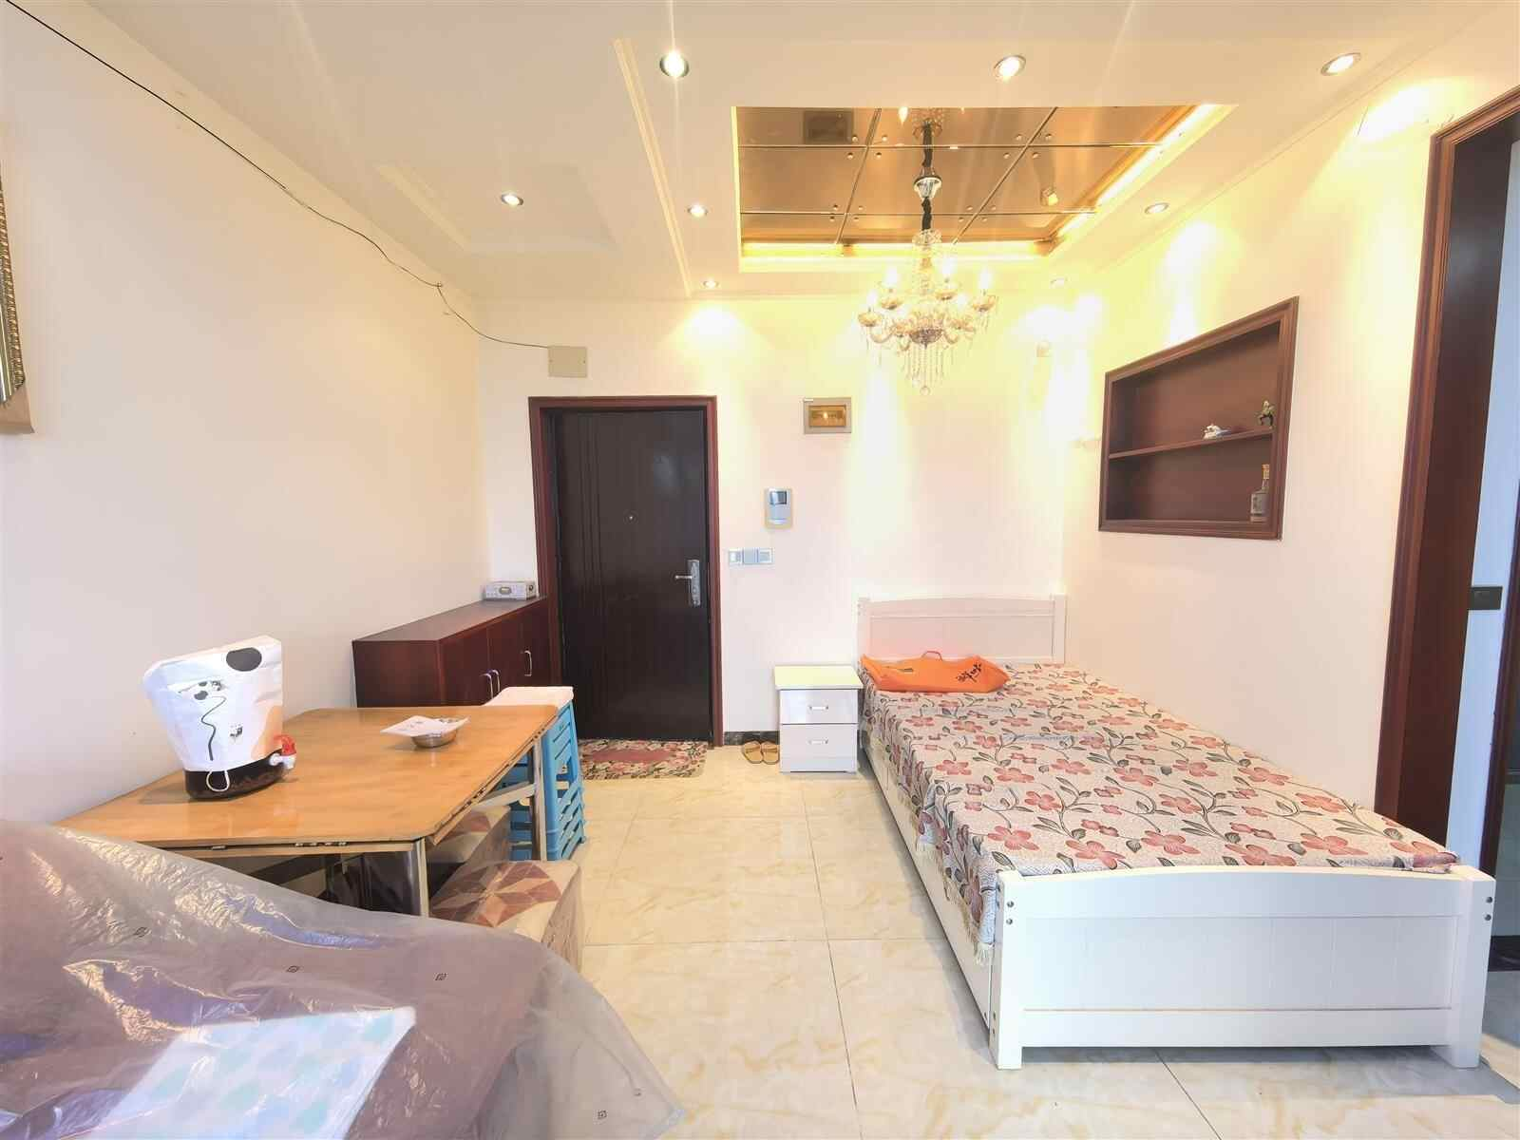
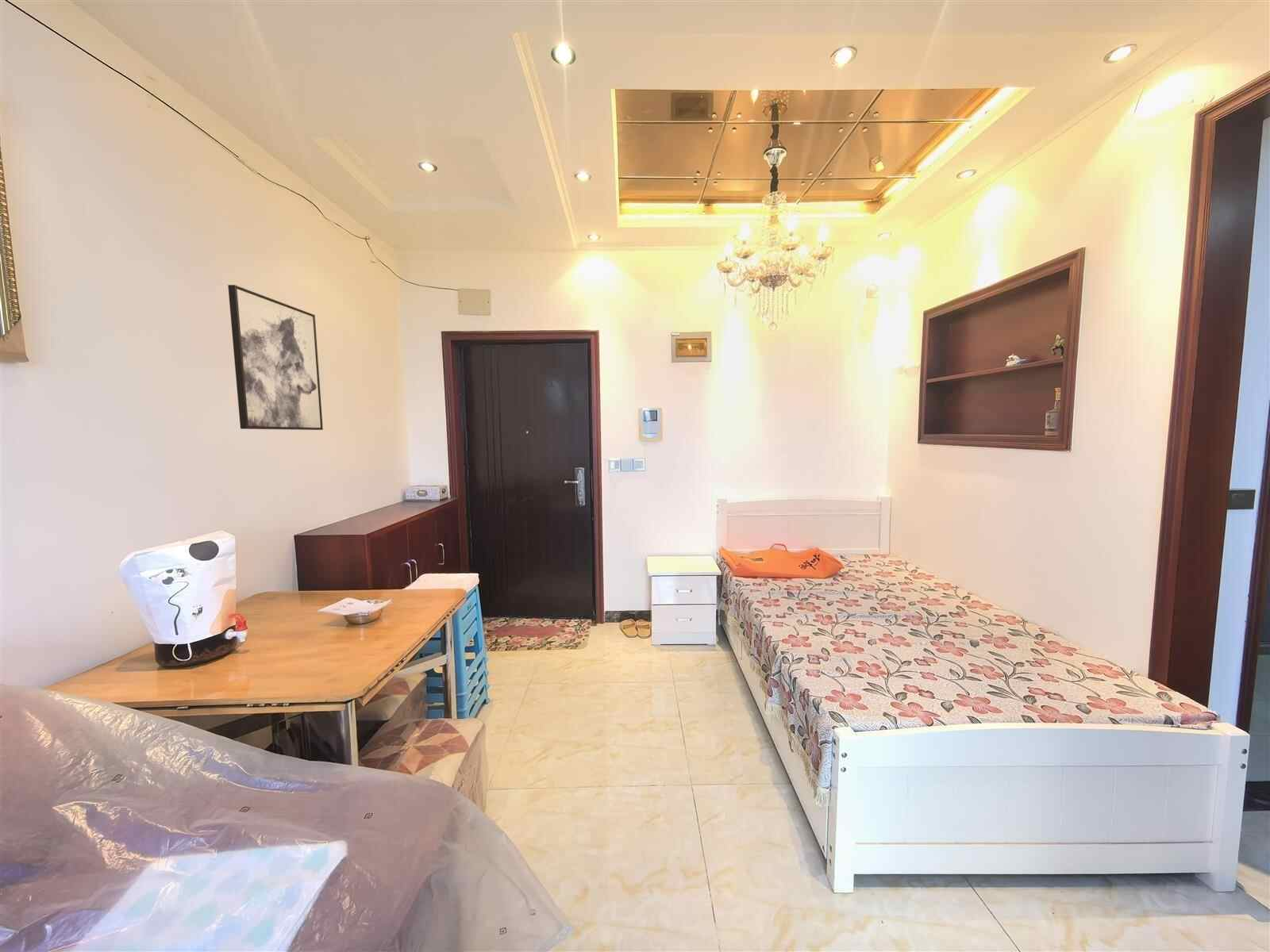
+ wall art [227,284,324,431]
